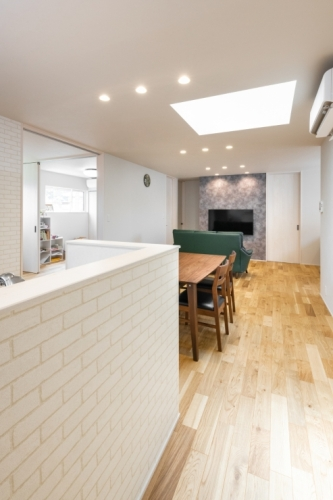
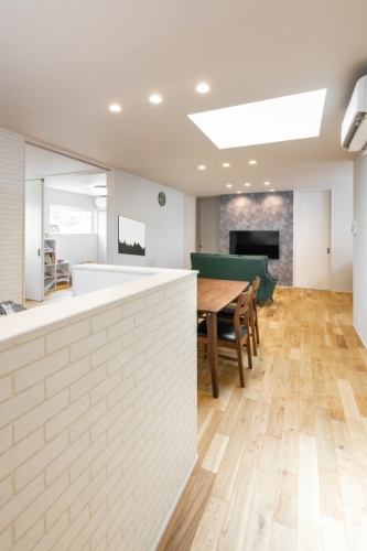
+ wall art [117,214,147,257]
